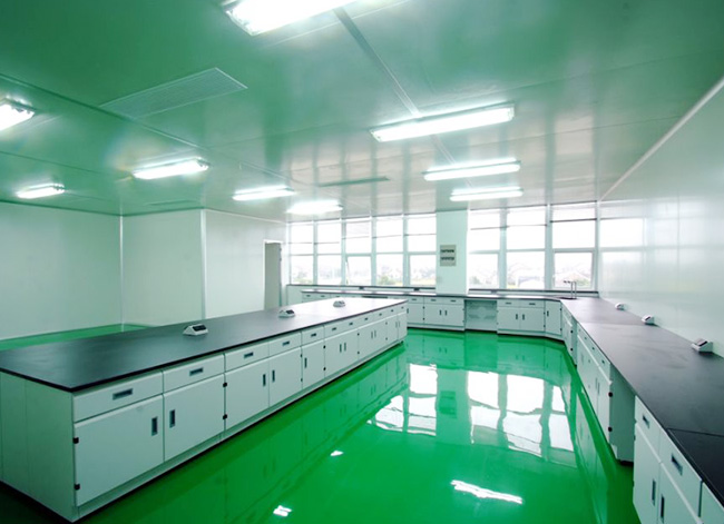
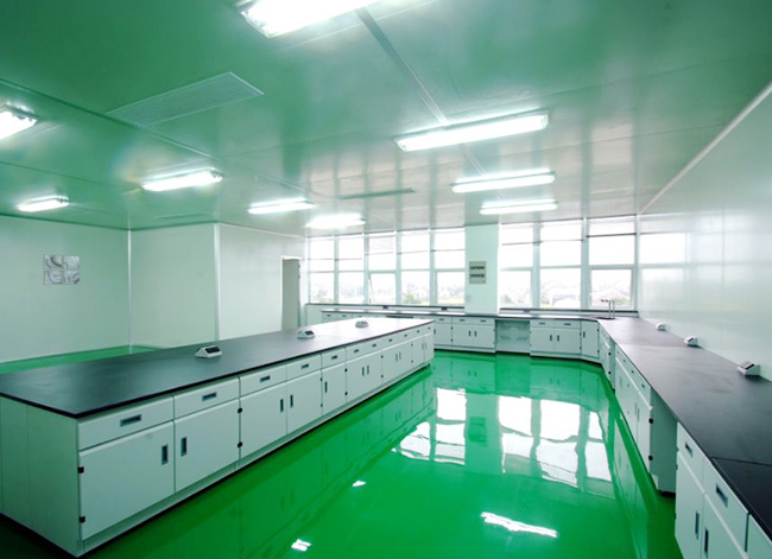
+ wall art [43,253,81,286]
